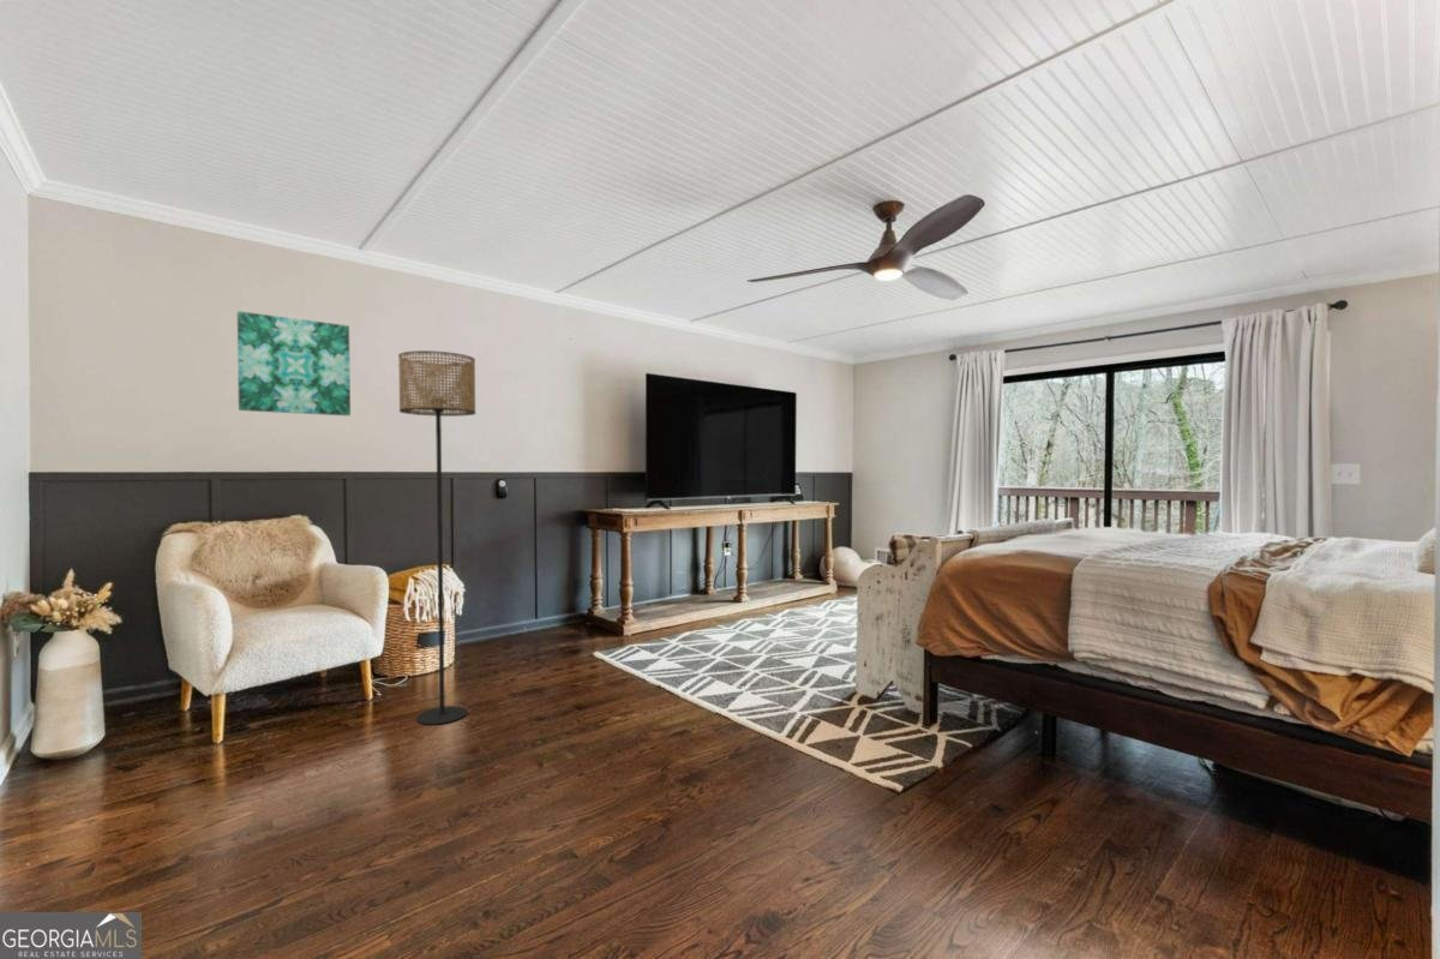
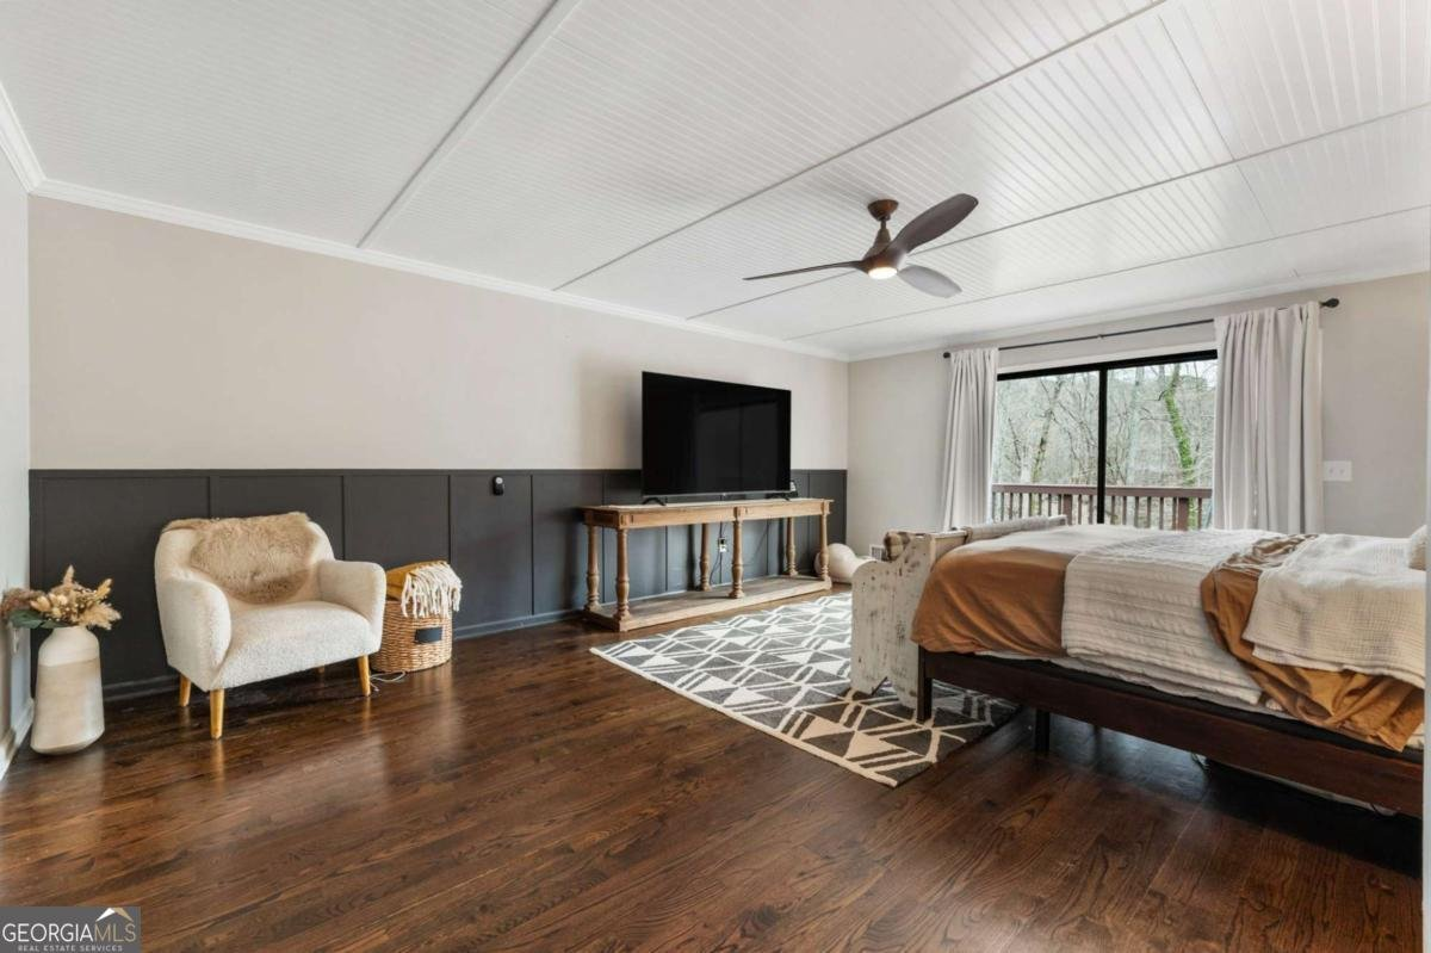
- wall art [236,310,352,416]
- floor lamp [397,349,476,726]
